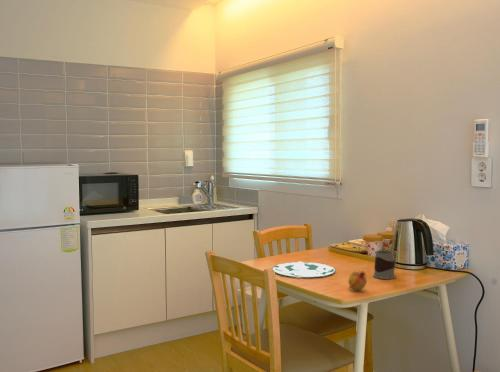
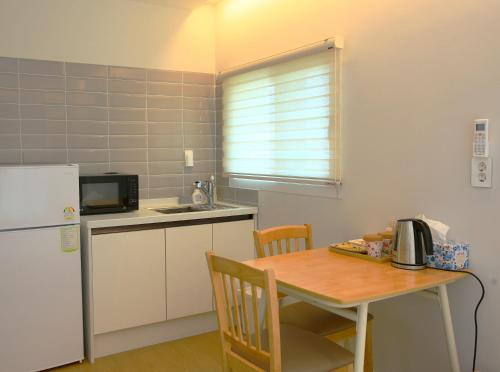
- mug [372,249,397,280]
- plate [271,261,336,278]
- fruit [347,270,368,291]
